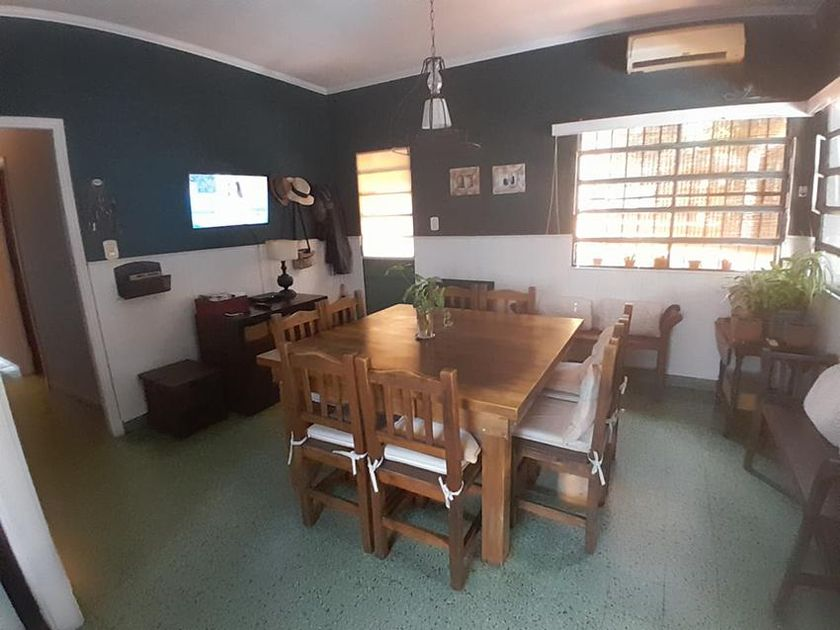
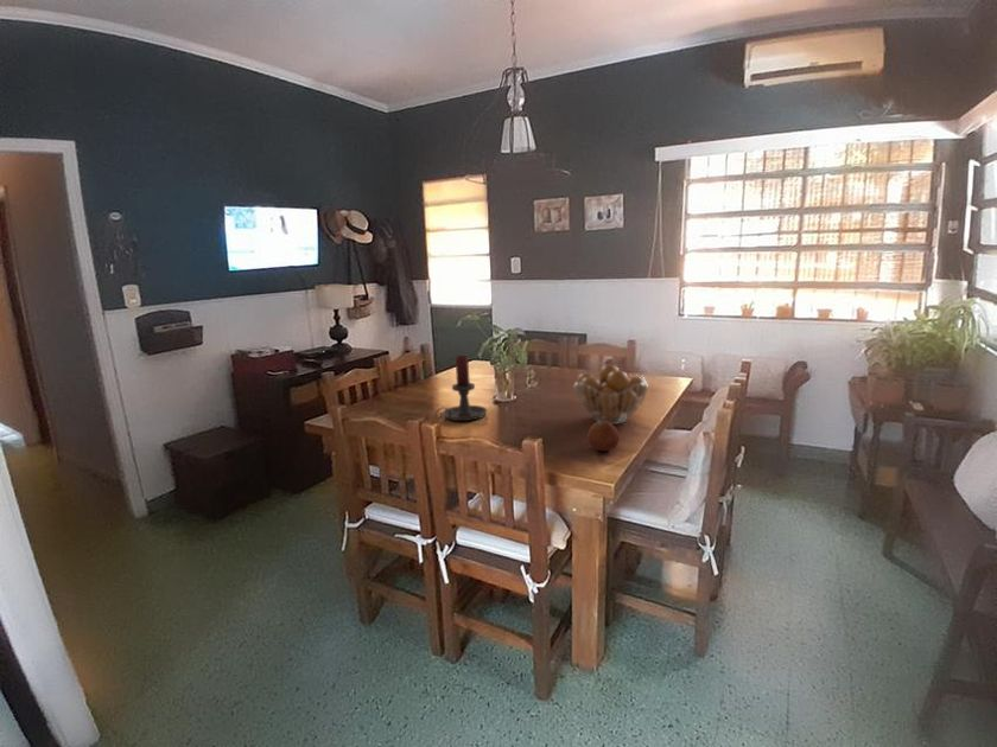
+ fruit [586,421,621,452]
+ candle holder [433,355,488,422]
+ fruit basket [573,364,649,426]
